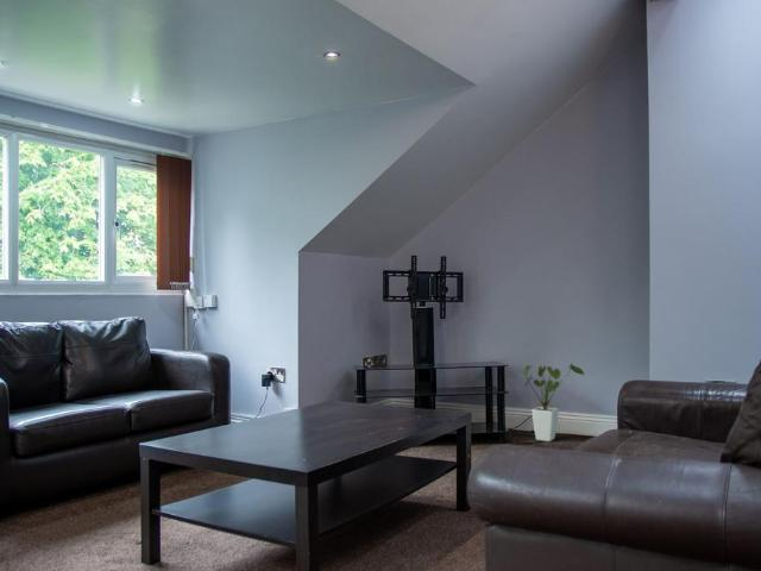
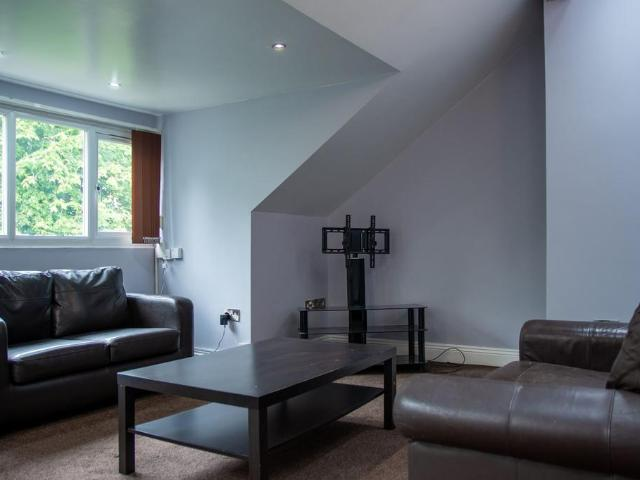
- house plant [522,362,585,443]
